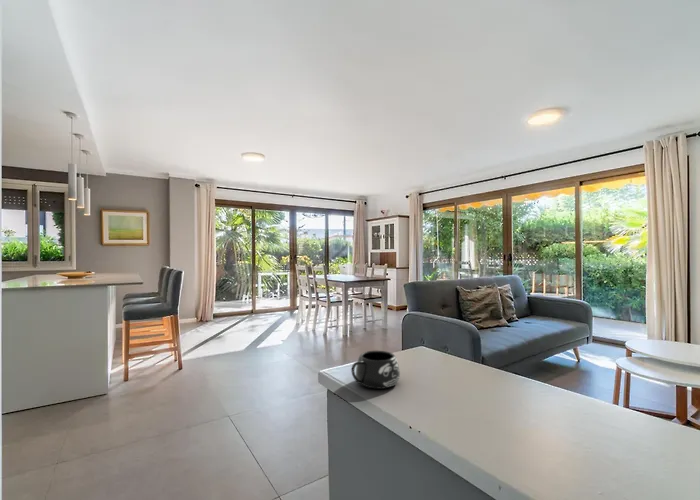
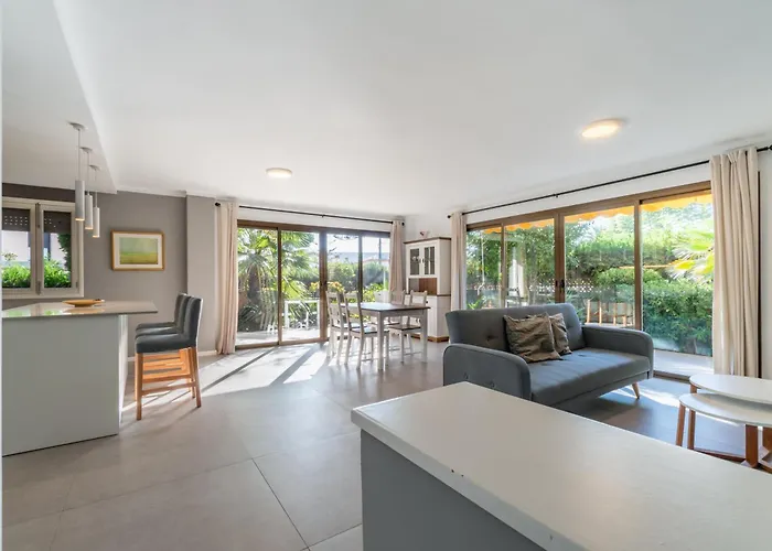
- mug [350,350,401,390]
